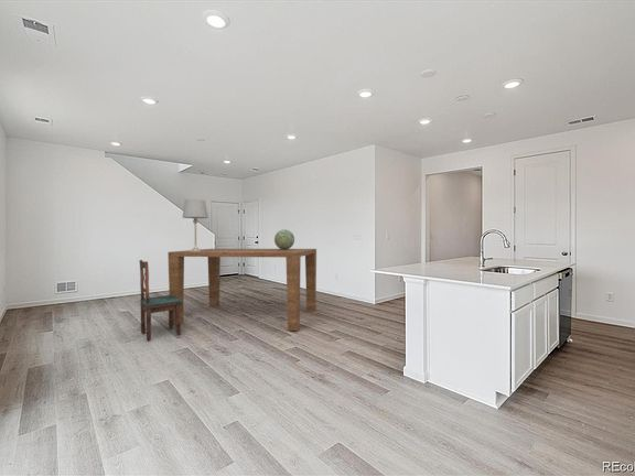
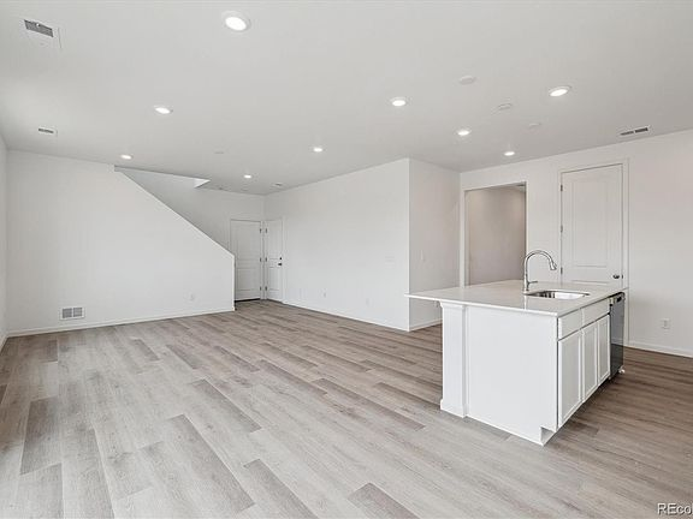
- decorative globe [273,228,295,250]
- dining chair [138,259,182,342]
- table [166,248,318,332]
- lamp [182,198,209,251]
